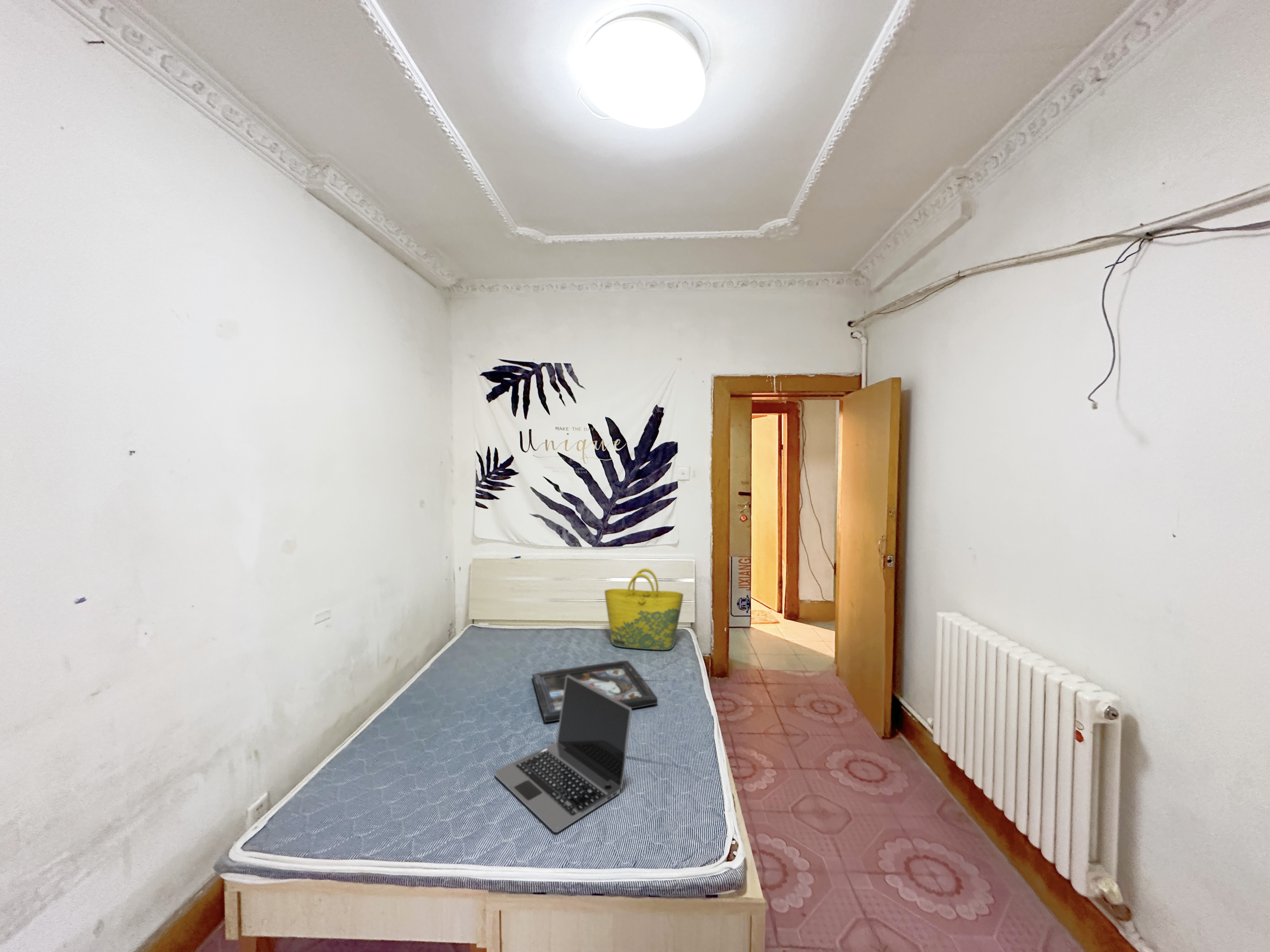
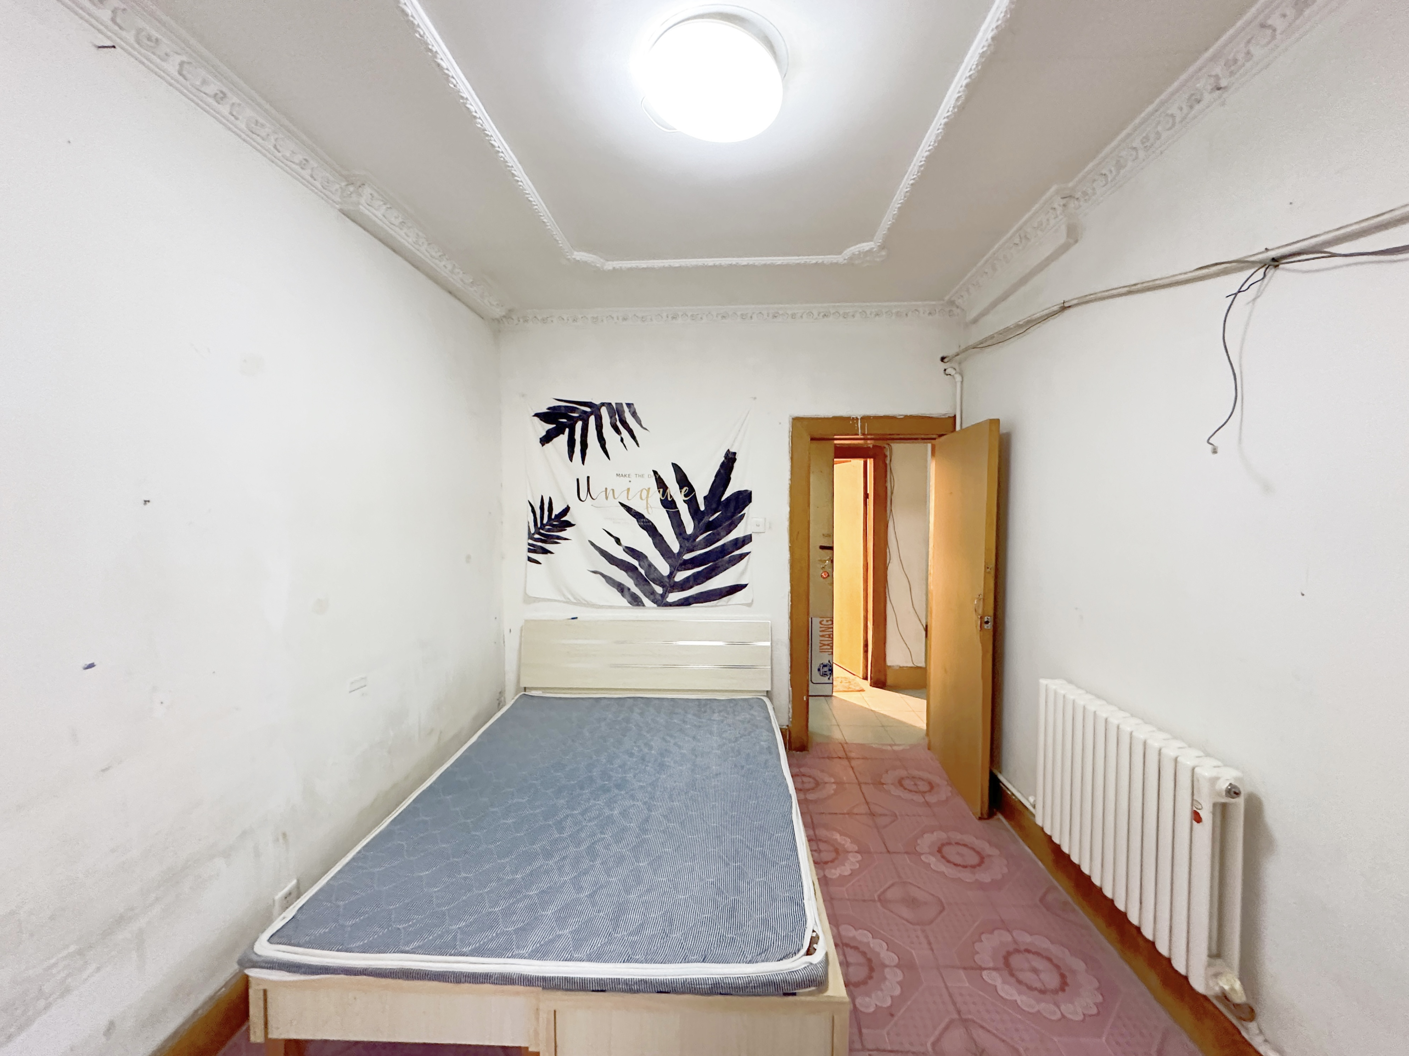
- tote bag [604,568,684,650]
- laptop [495,675,632,833]
- framed painting [532,660,658,722]
